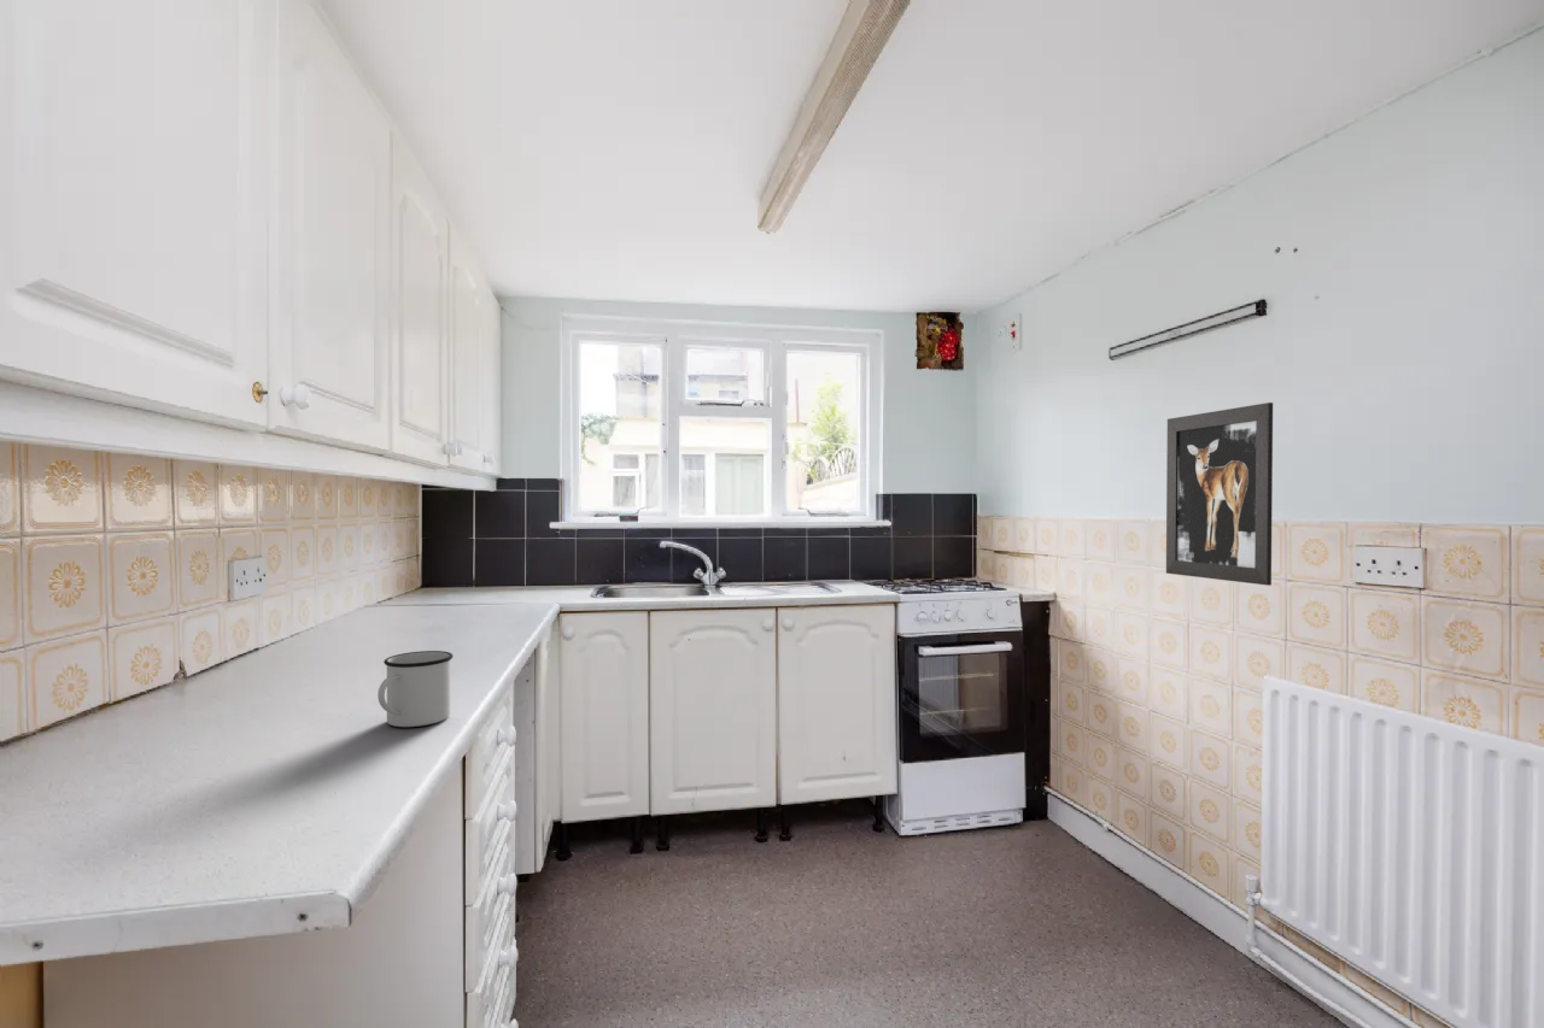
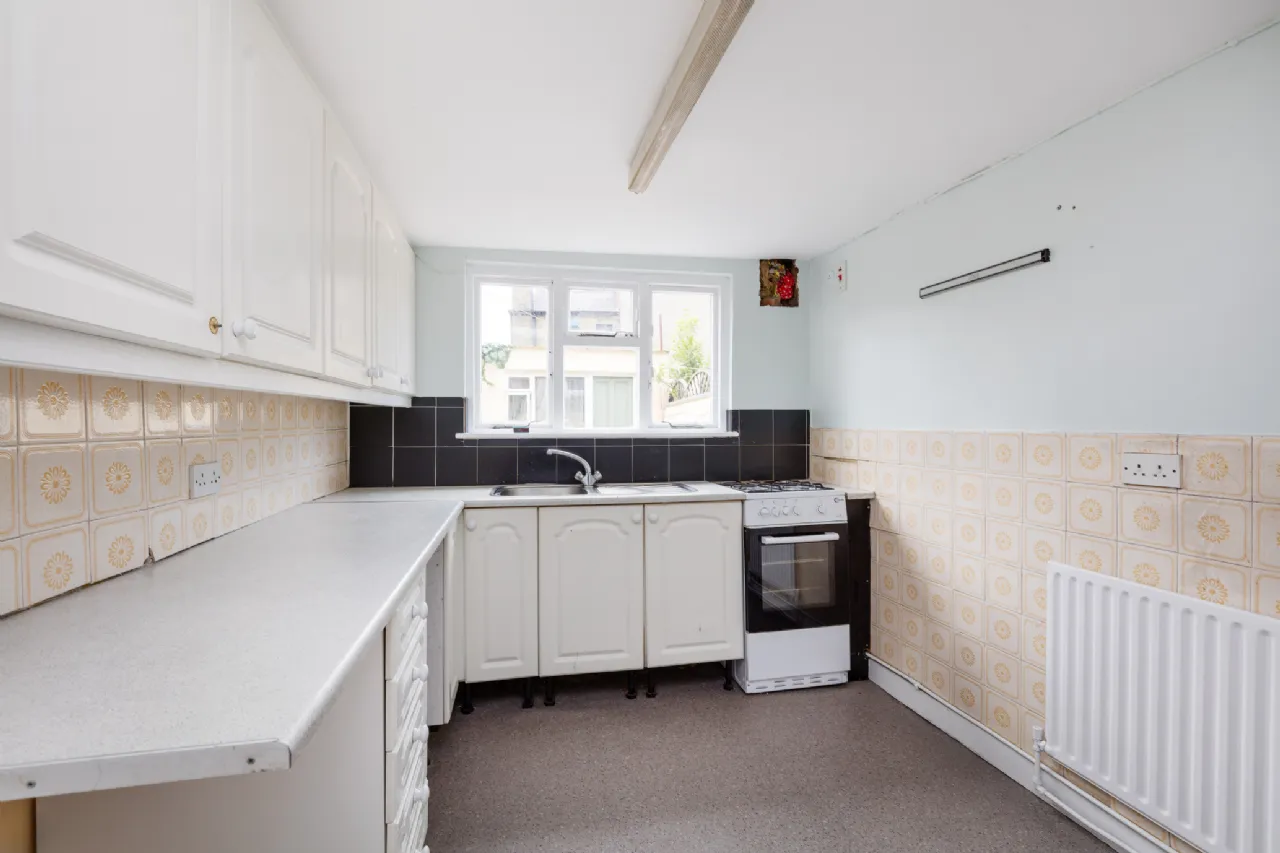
- wall art [1165,401,1274,587]
- mug [376,650,454,728]
